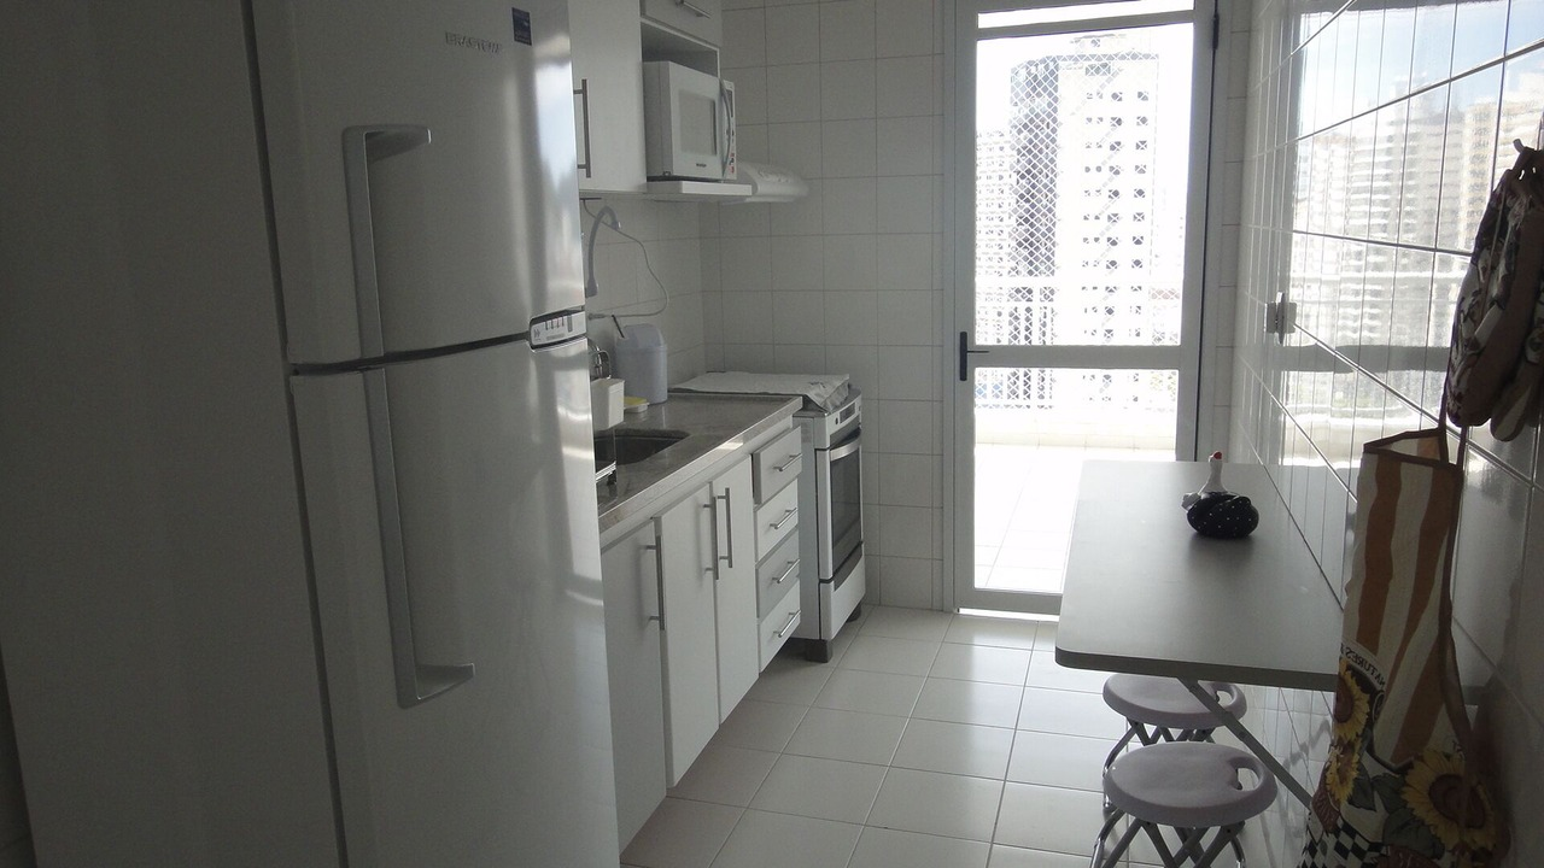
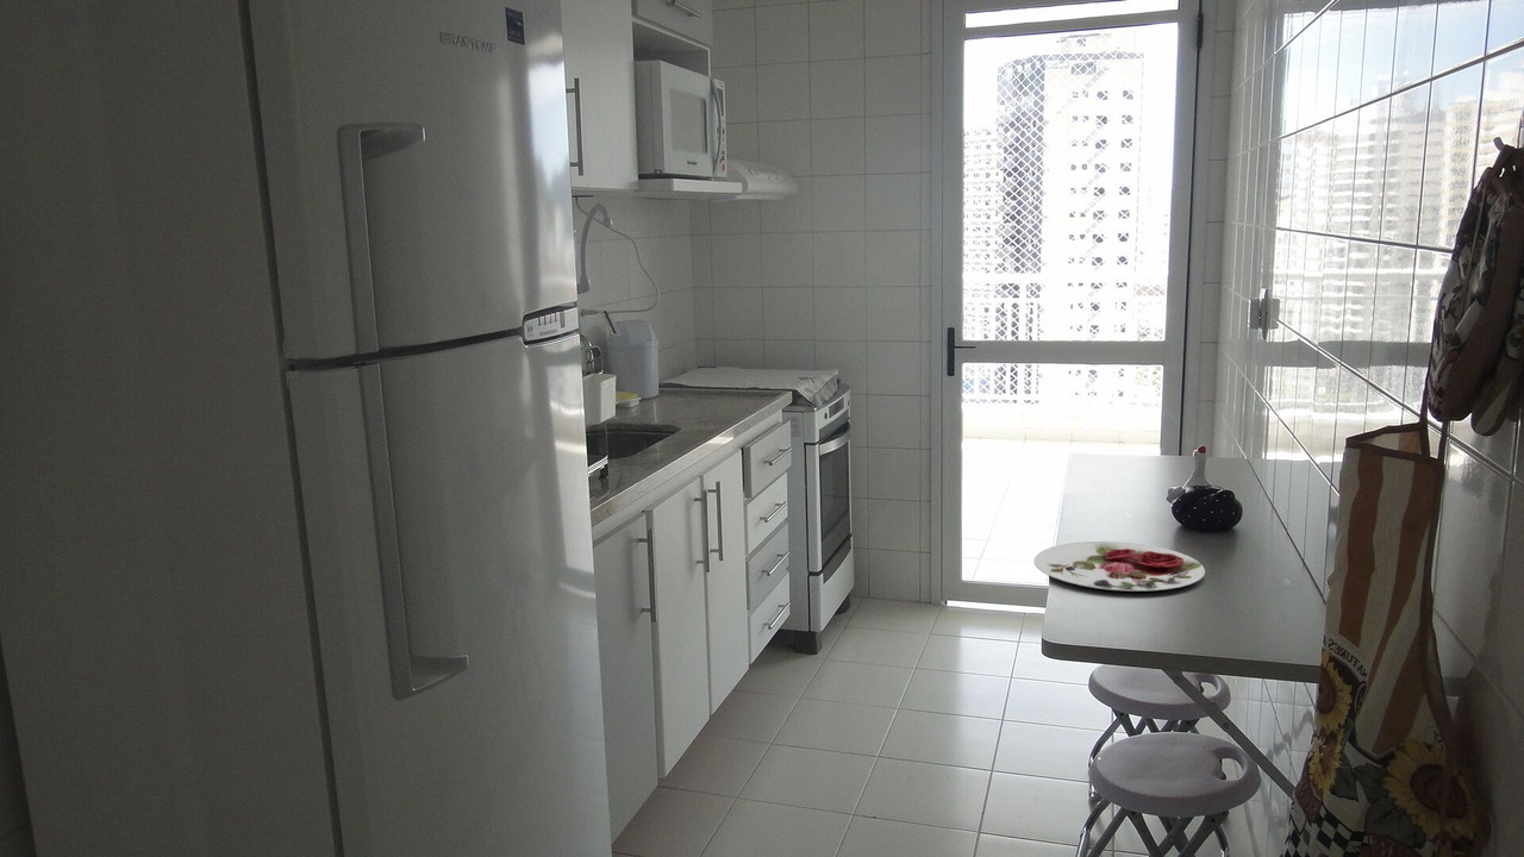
+ plate [1033,540,1206,593]
